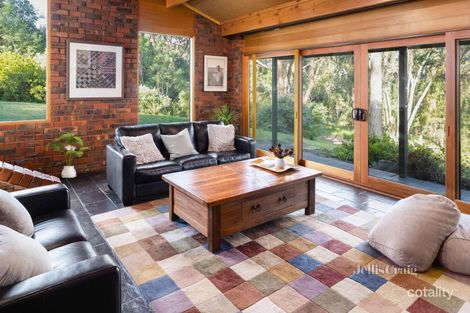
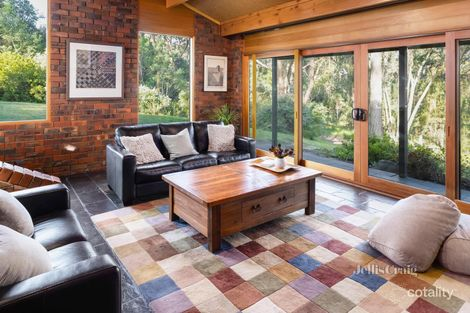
- house plant [45,132,93,179]
